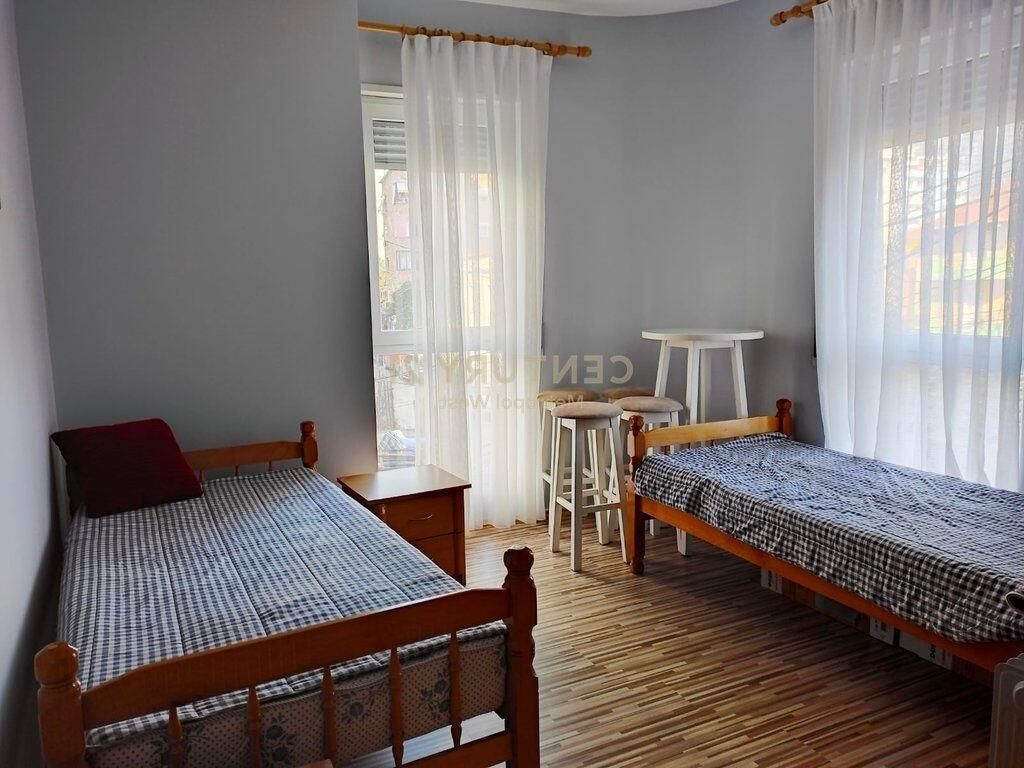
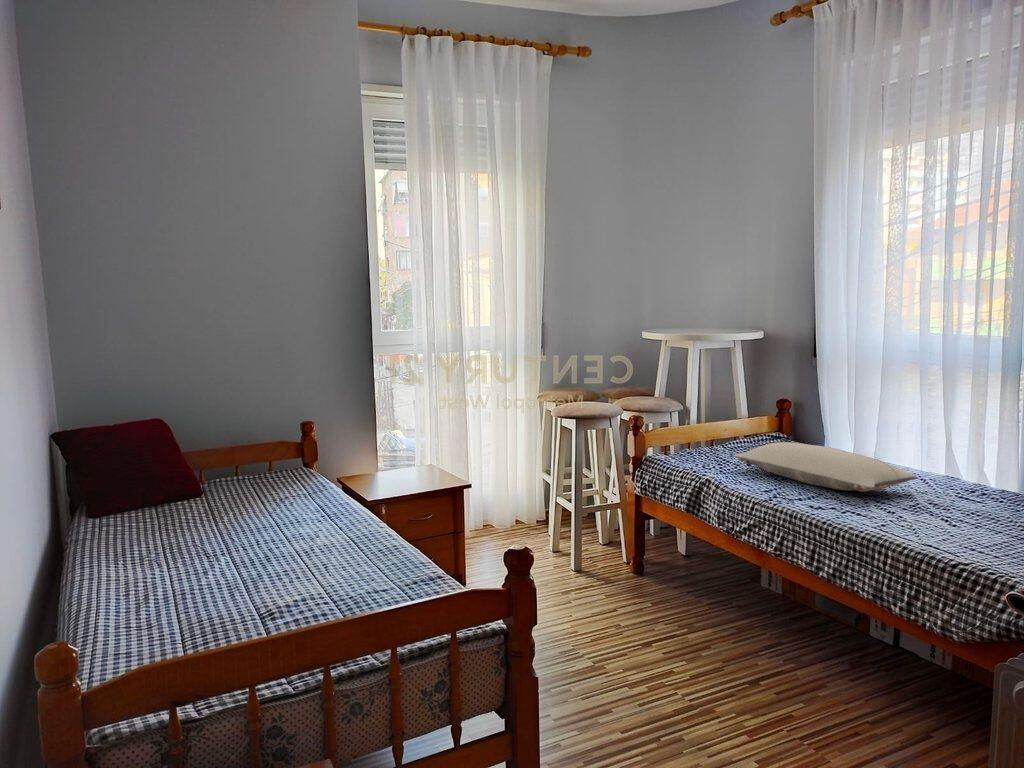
+ pillow [733,441,917,492]
